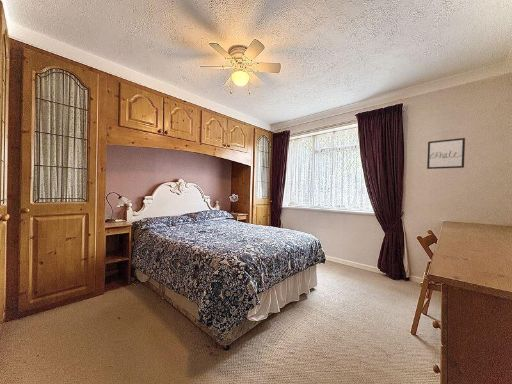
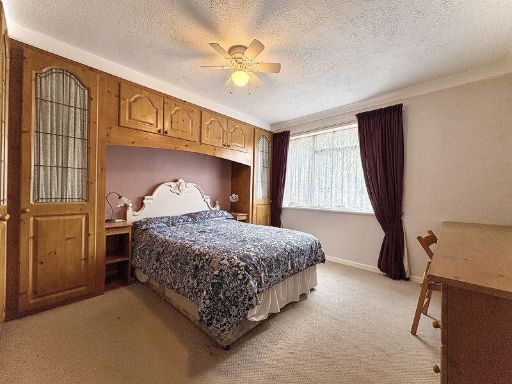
- wall art [426,137,466,170]
